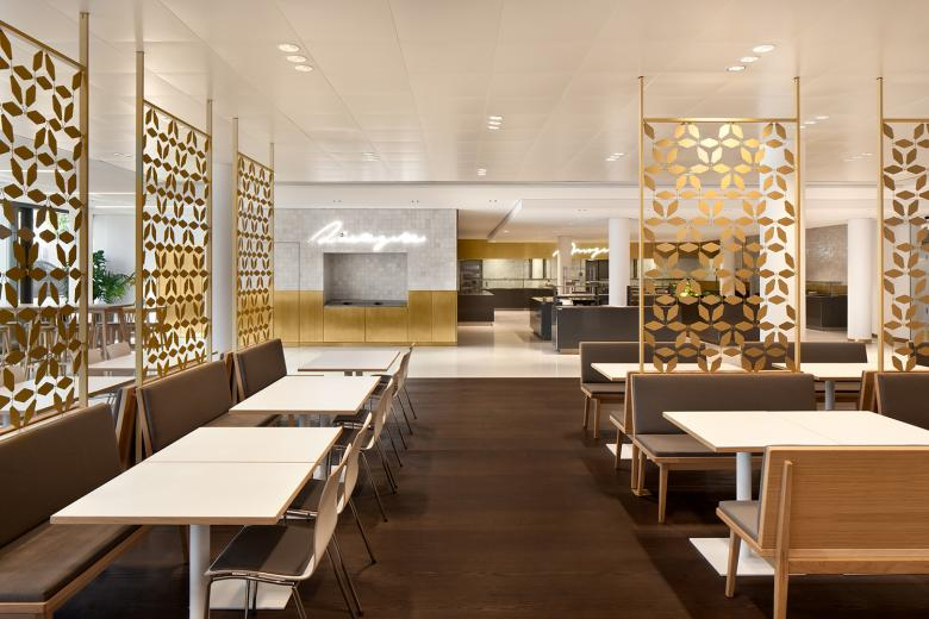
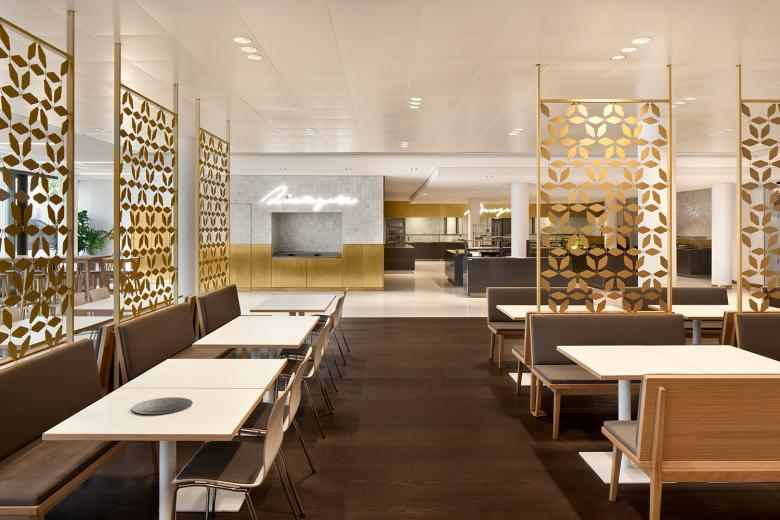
+ plate [131,396,194,415]
